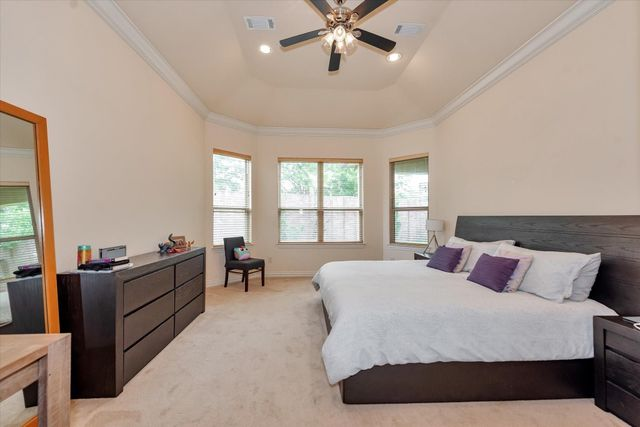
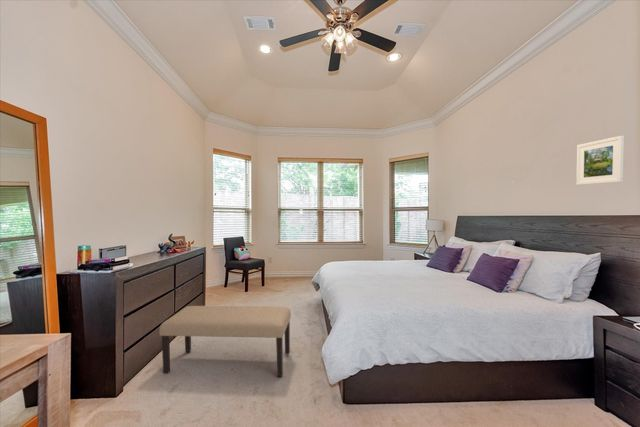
+ bench [158,305,292,378]
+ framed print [575,135,625,186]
